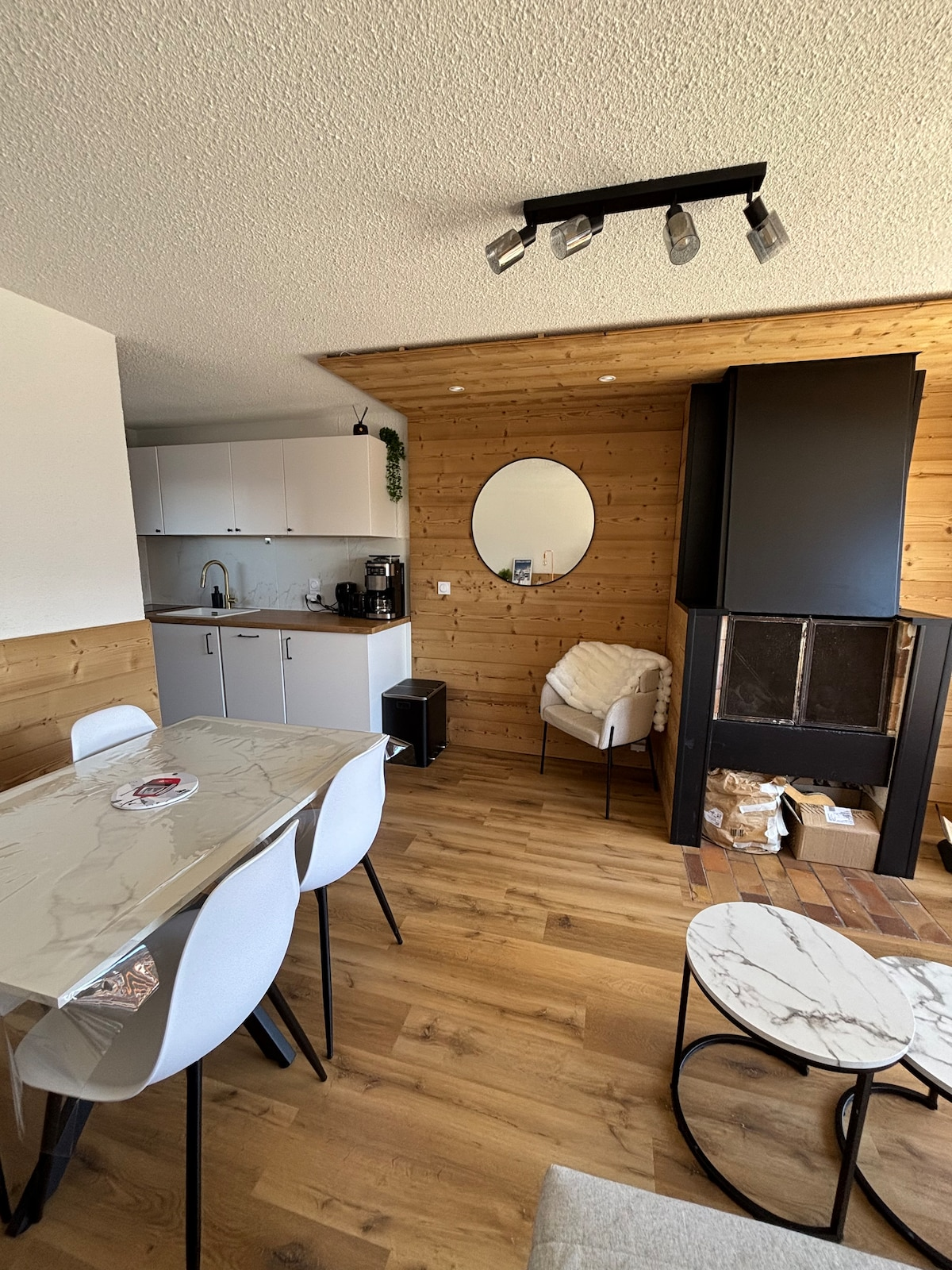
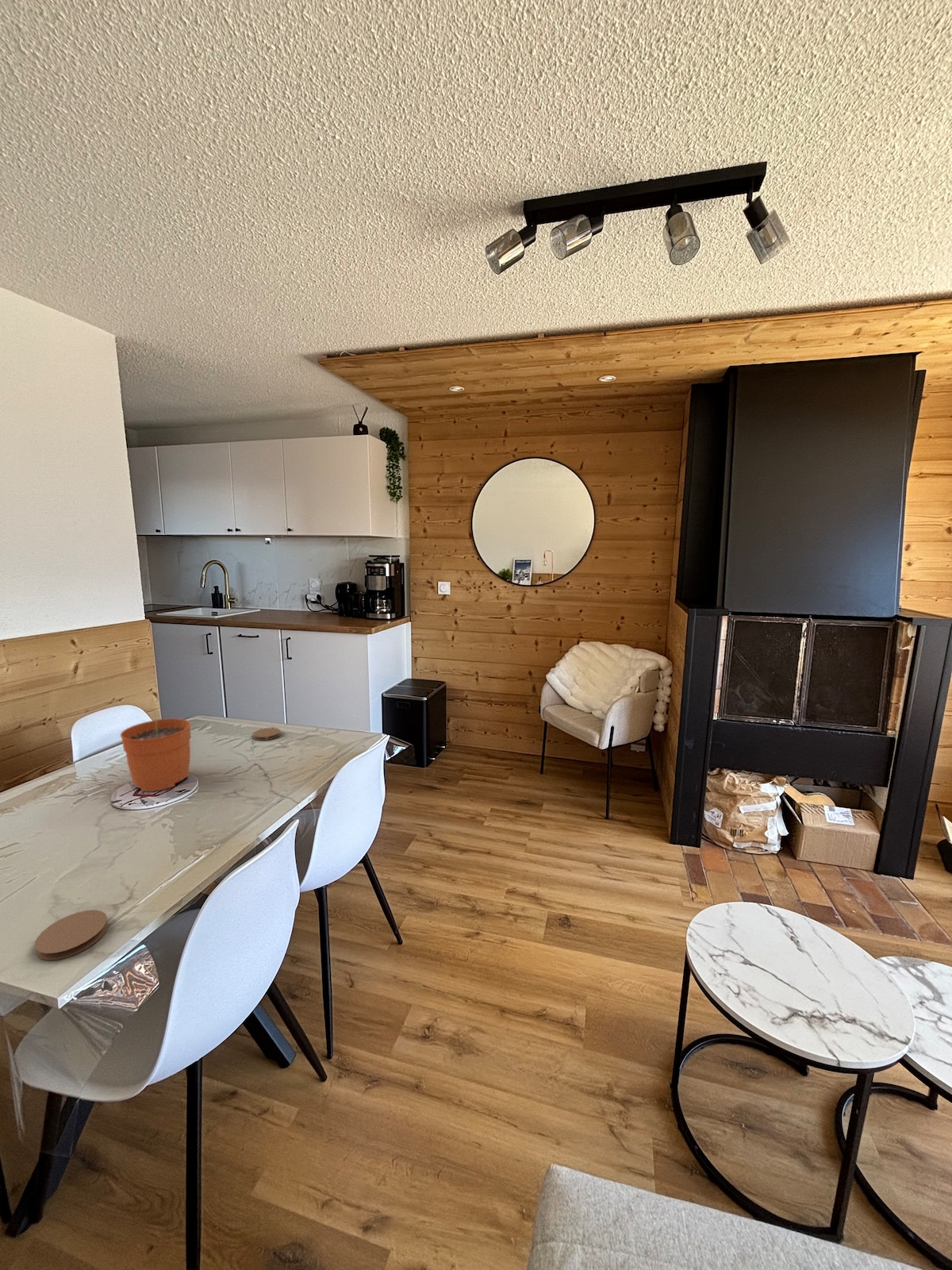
+ plant pot [120,698,192,792]
+ coaster [34,909,109,961]
+ coaster [251,727,282,741]
